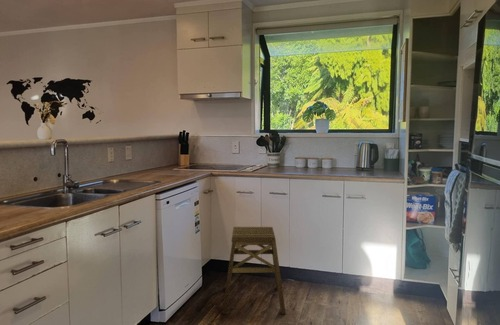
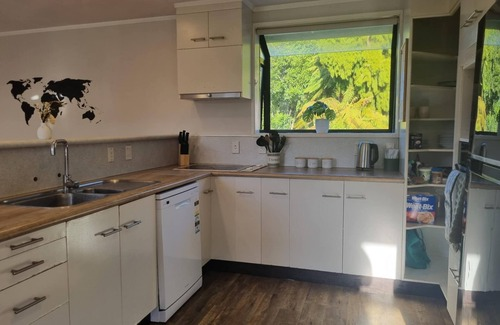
- stool [221,226,287,315]
